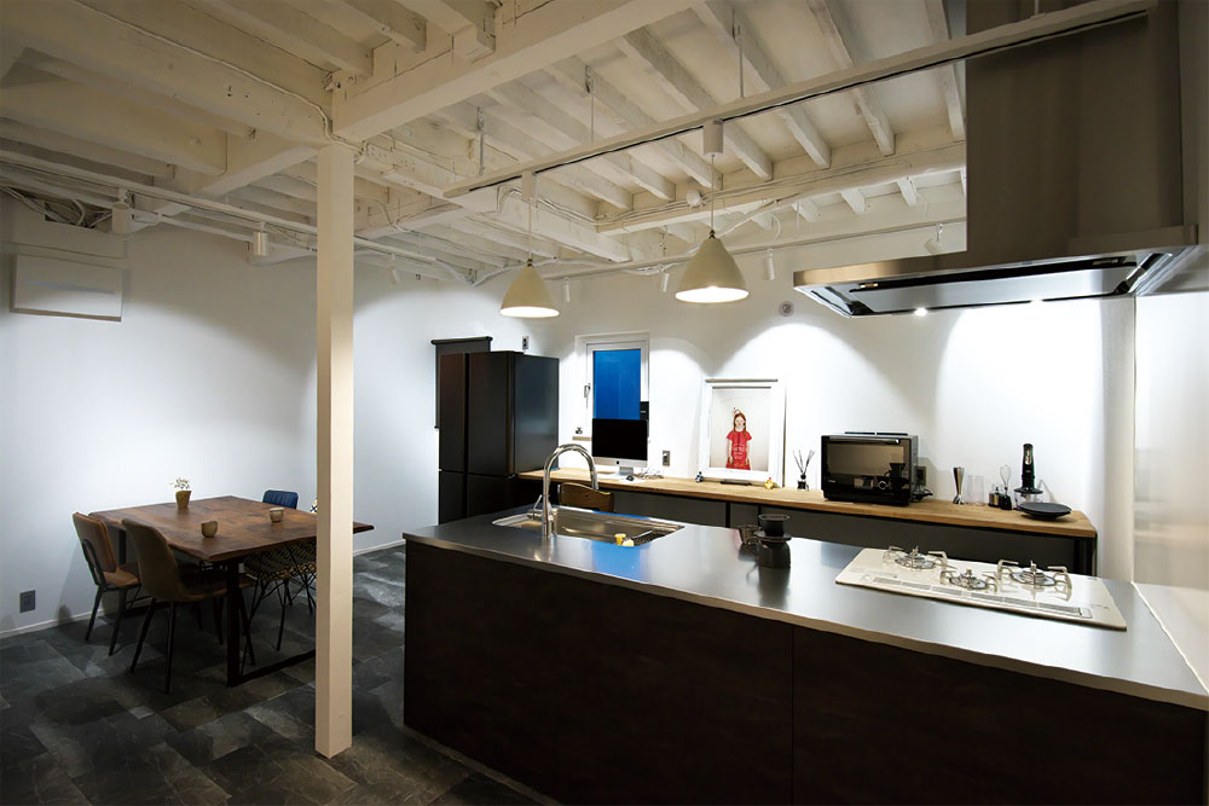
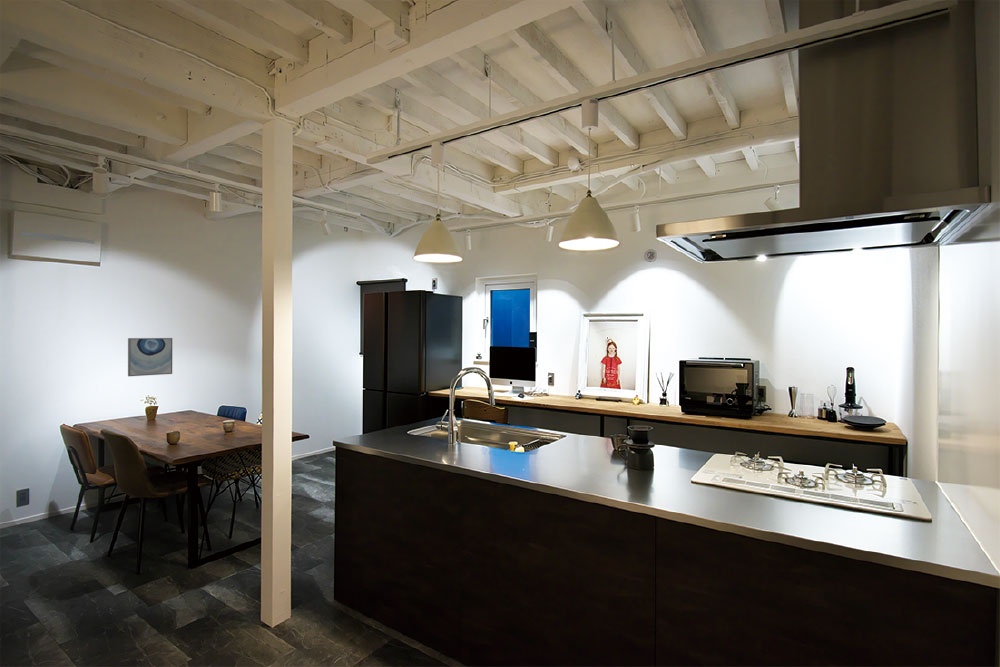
+ wall art [127,337,173,377]
